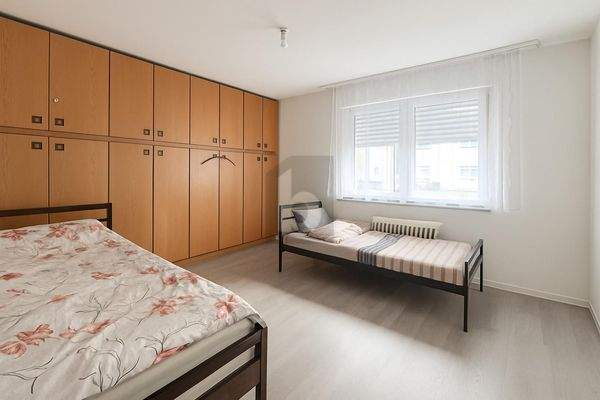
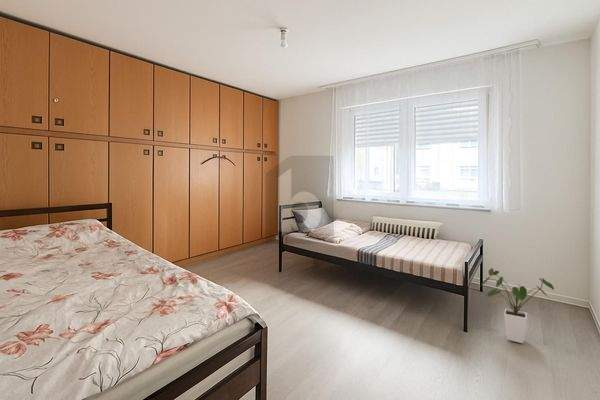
+ house plant [480,268,555,344]
